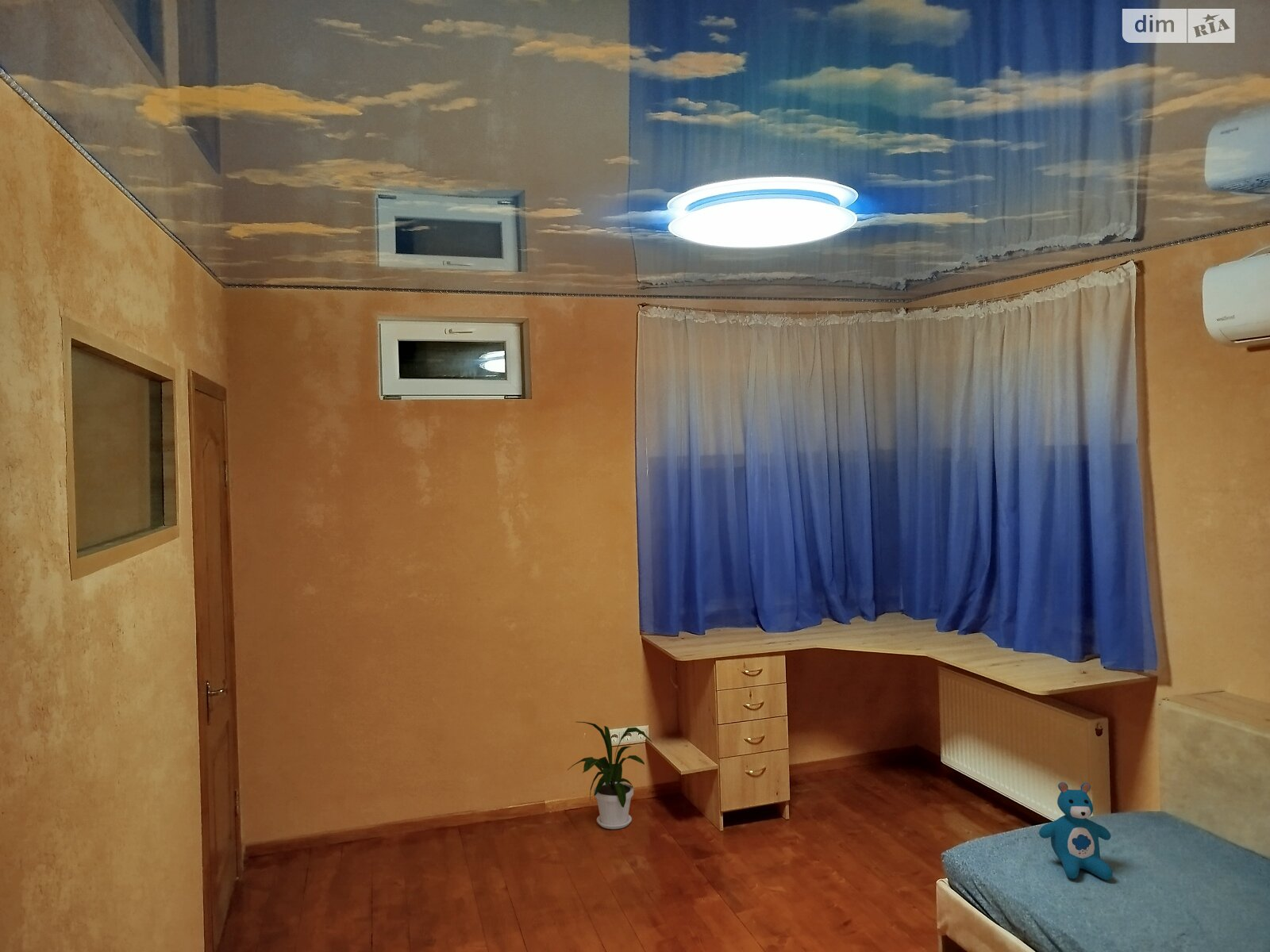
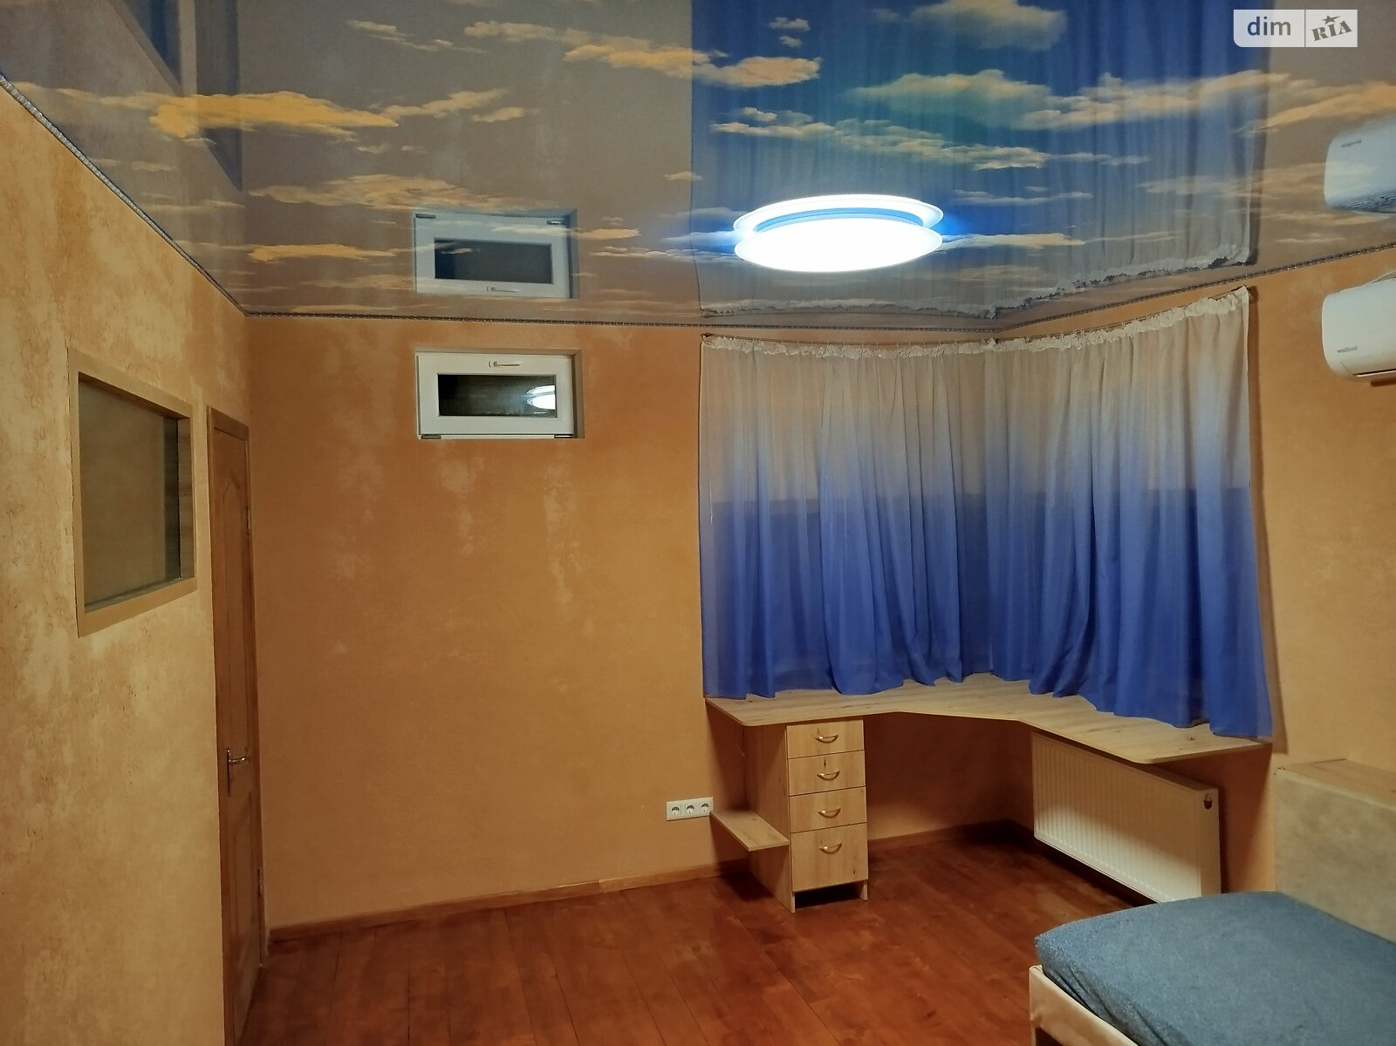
- teddy bear [1038,781,1114,881]
- house plant [567,721,653,830]
